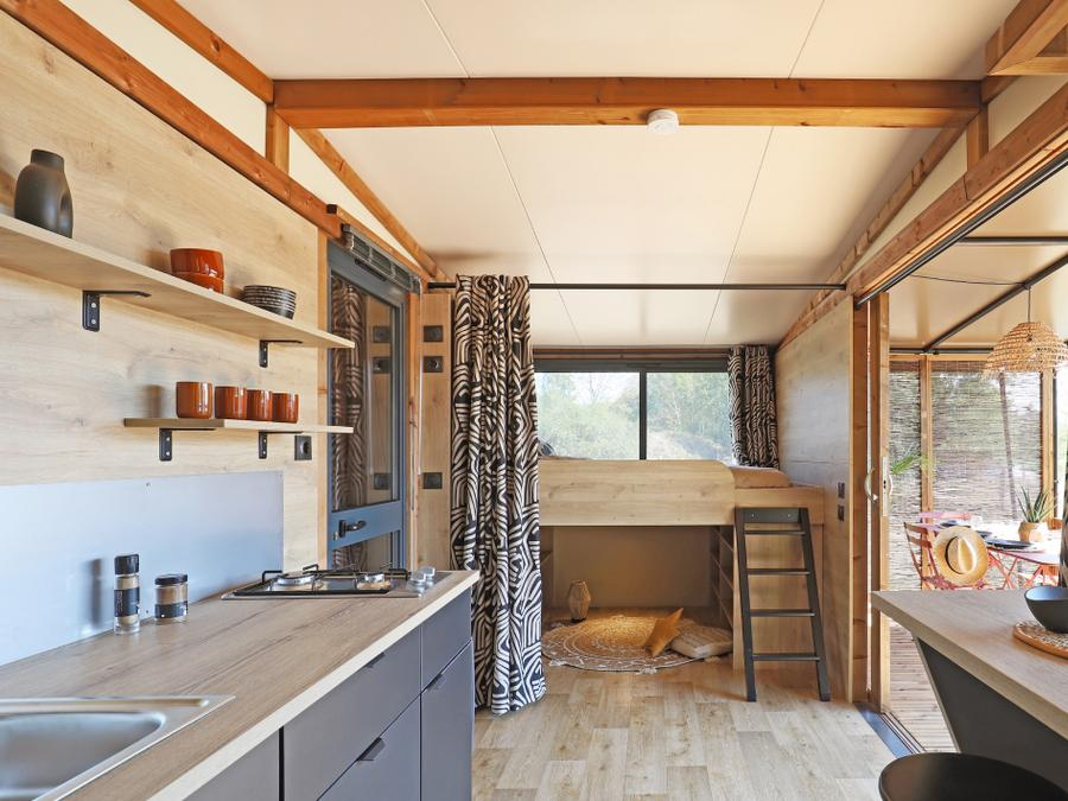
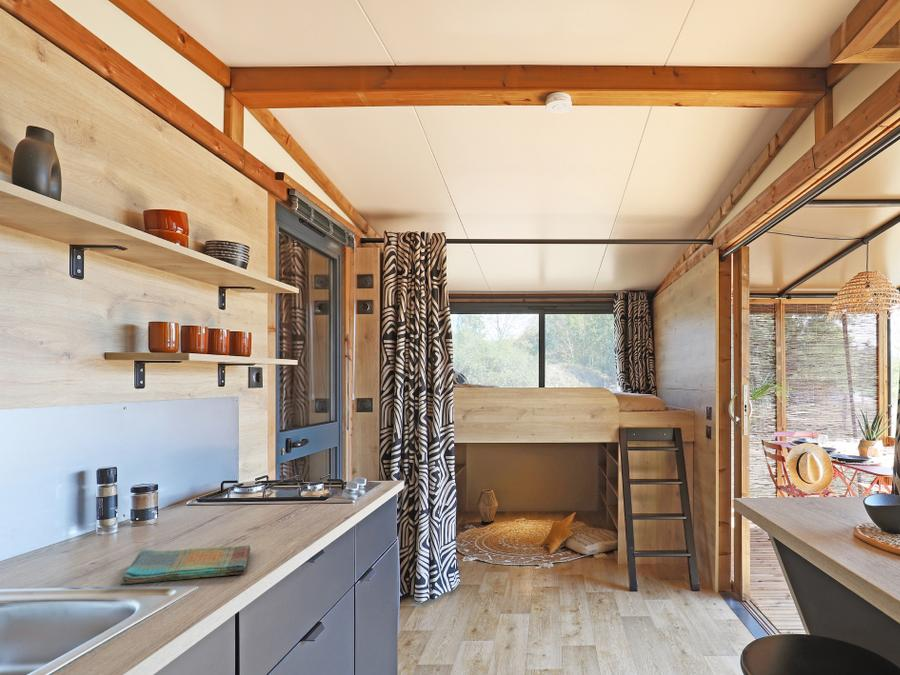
+ dish towel [120,544,251,585]
